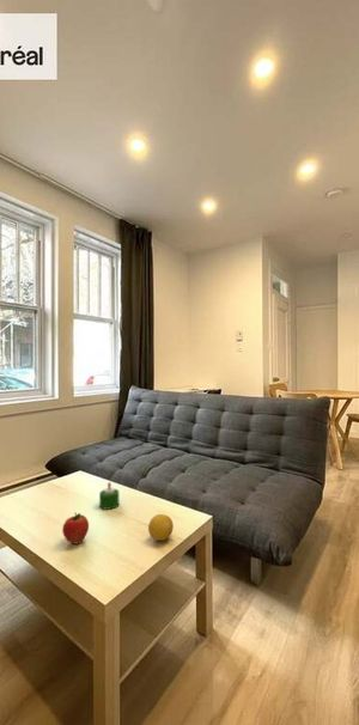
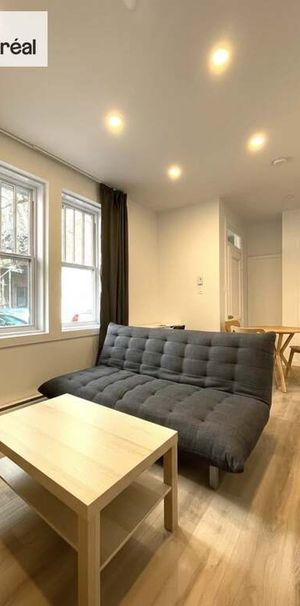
- candle [98,481,120,511]
- fruit [147,513,175,542]
- apple [61,512,90,546]
